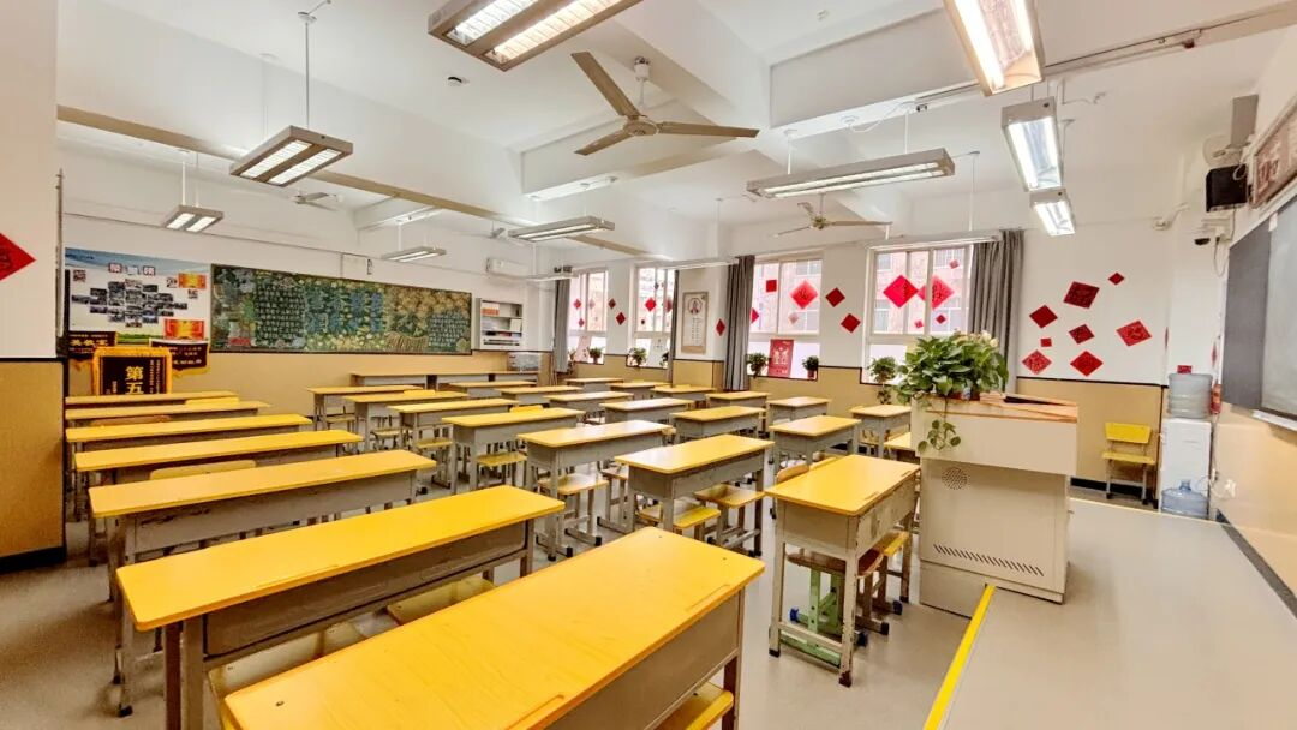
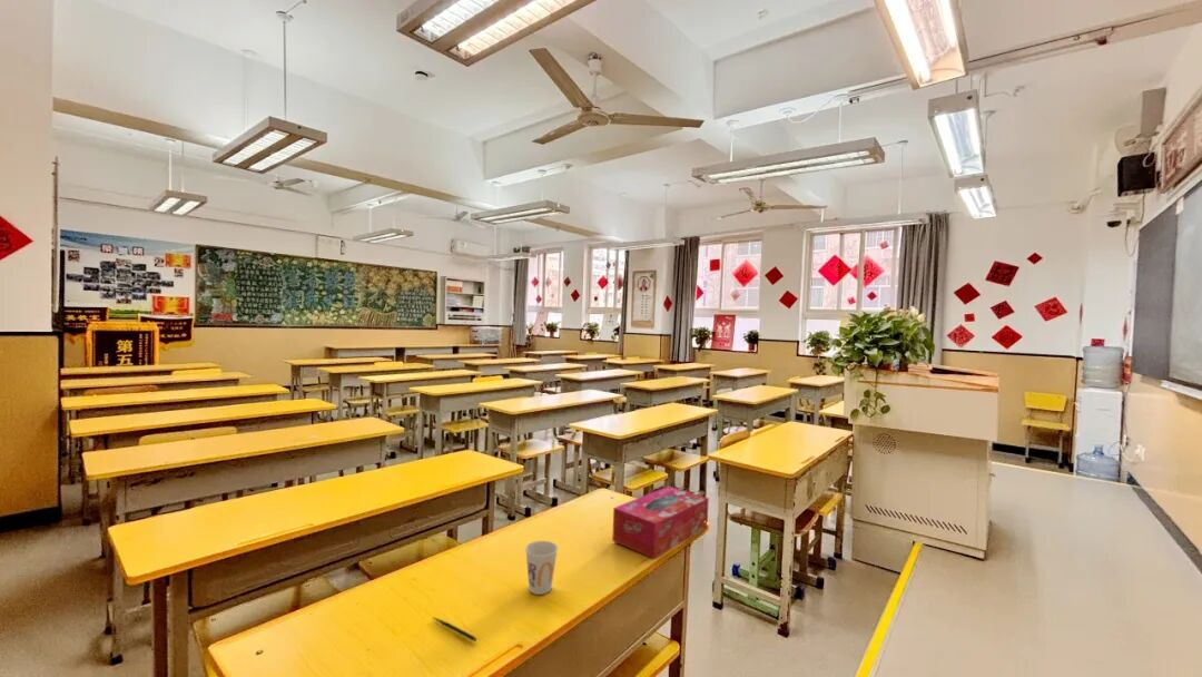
+ tissue box [611,485,710,560]
+ cup [524,540,559,596]
+ pen [432,616,477,642]
